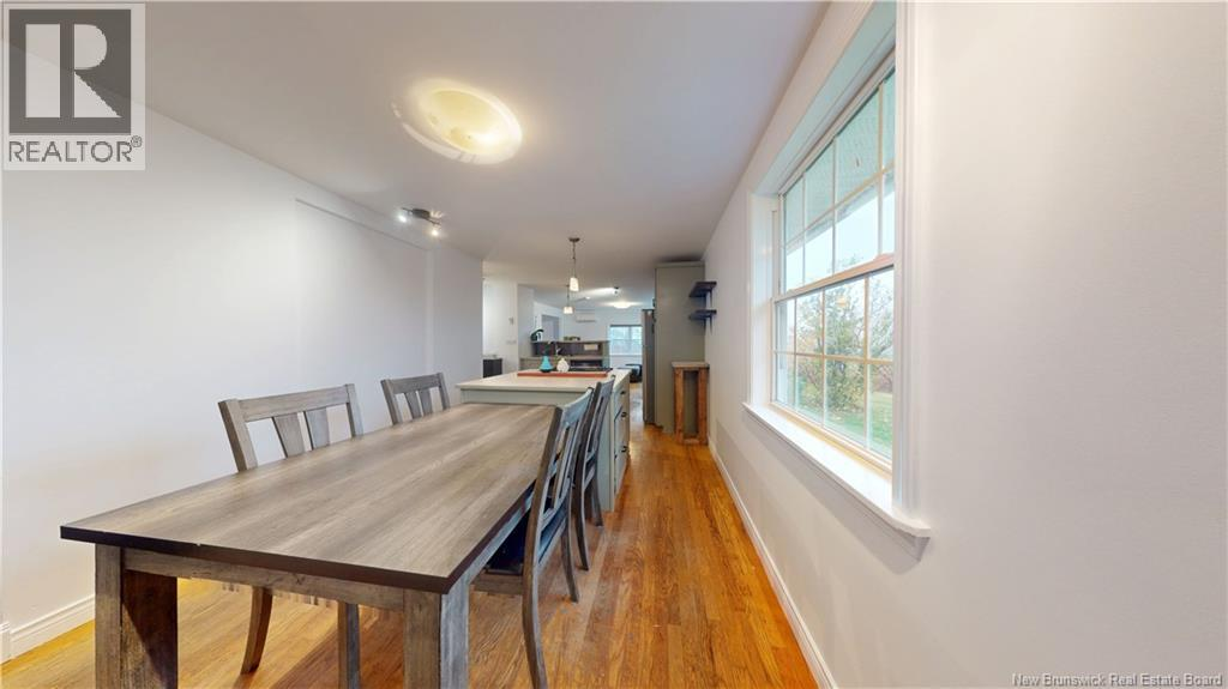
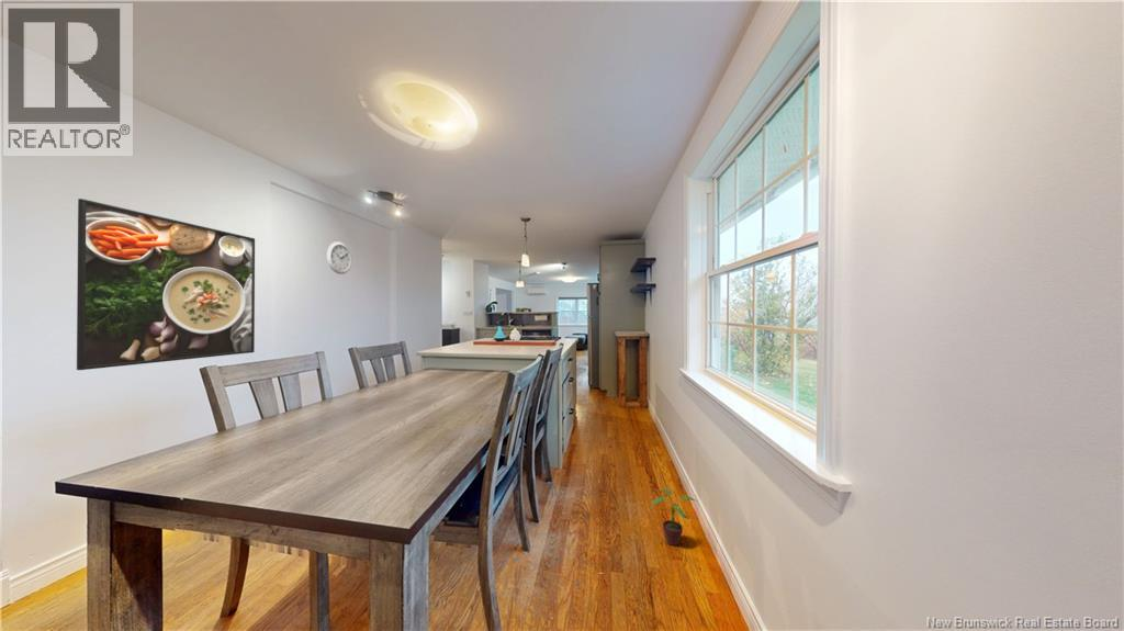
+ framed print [76,198,256,371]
+ wall clock [326,240,352,275]
+ potted plant [649,487,699,547]
